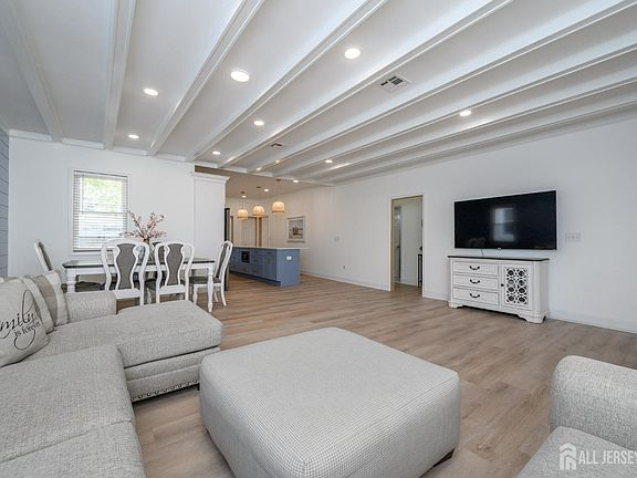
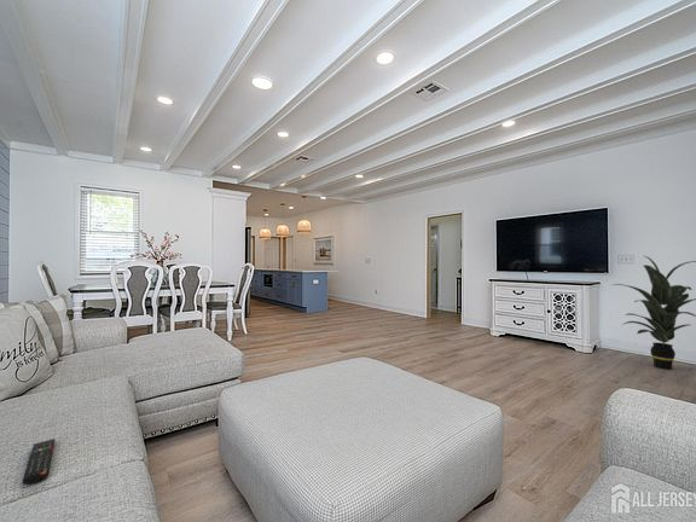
+ remote control [22,437,57,486]
+ indoor plant [611,255,696,371]
